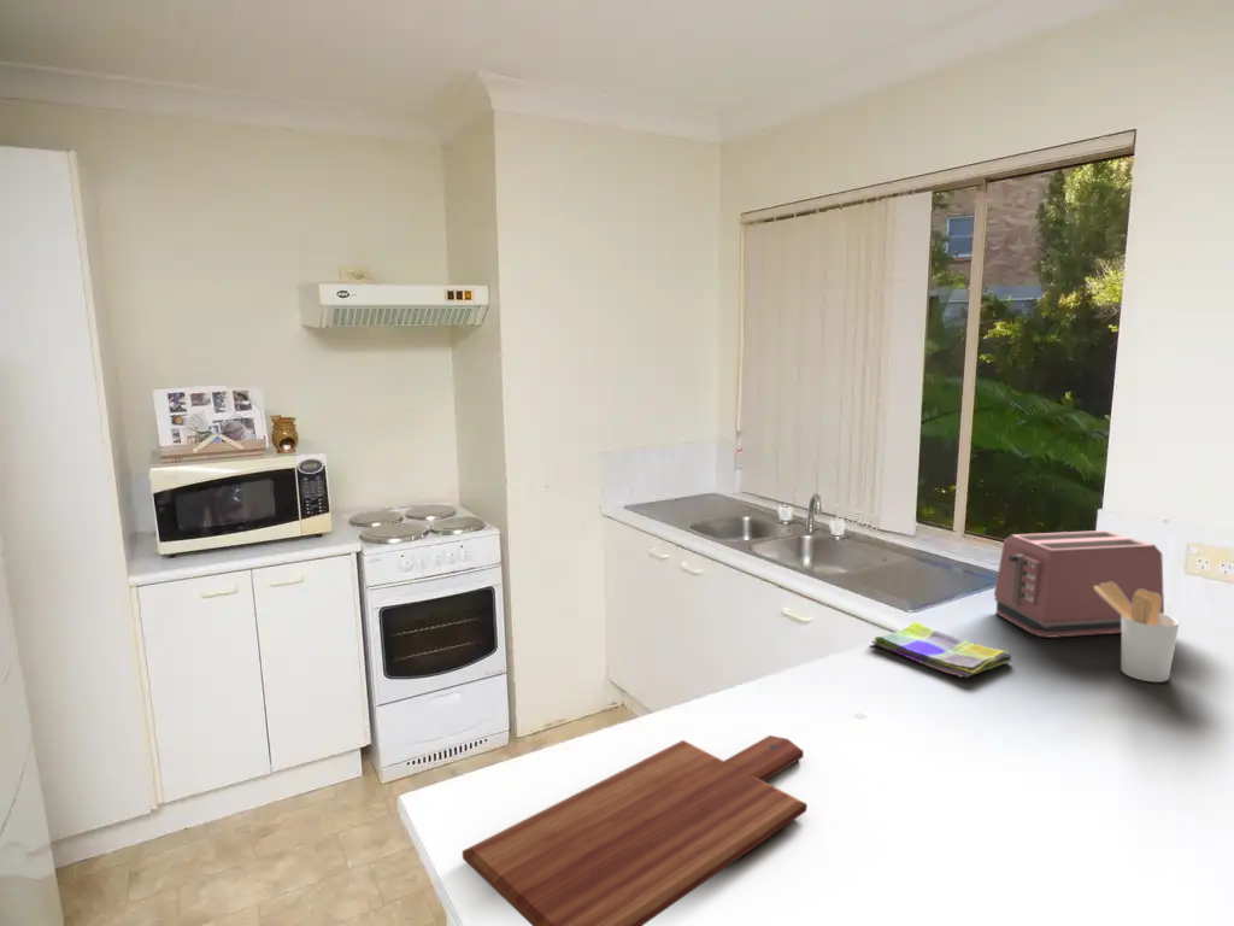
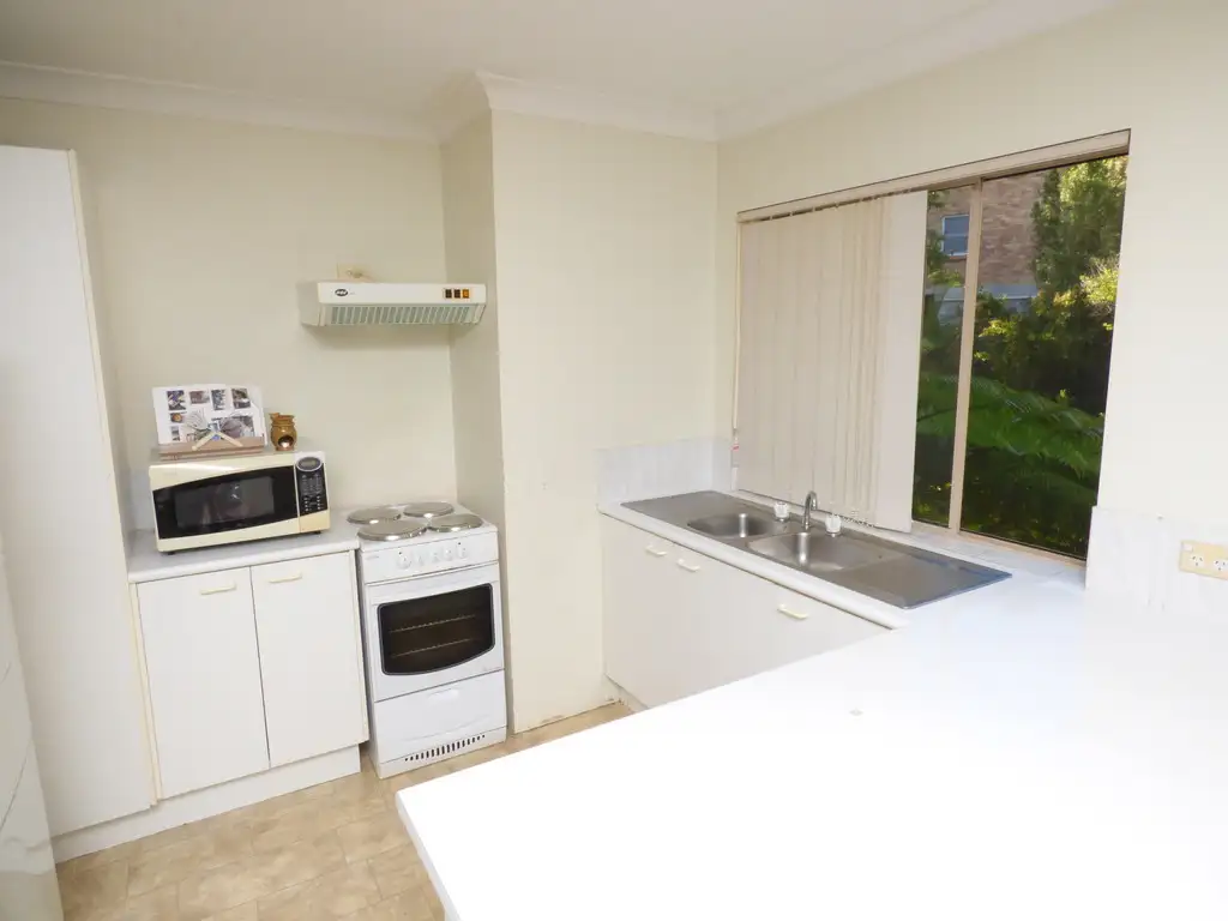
- utensil holder [1094,582,1180,684]
- cutting board [462,734,809,926]
- toaster [993,529,1165,639]
- dish towel [870,621,1012,679]
